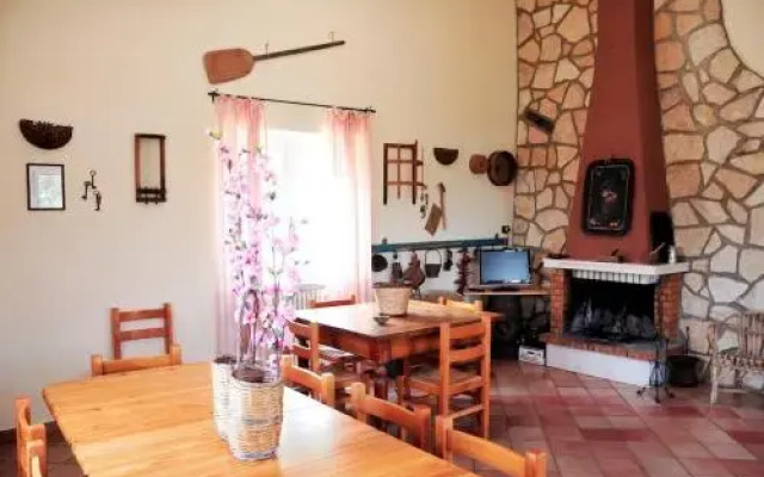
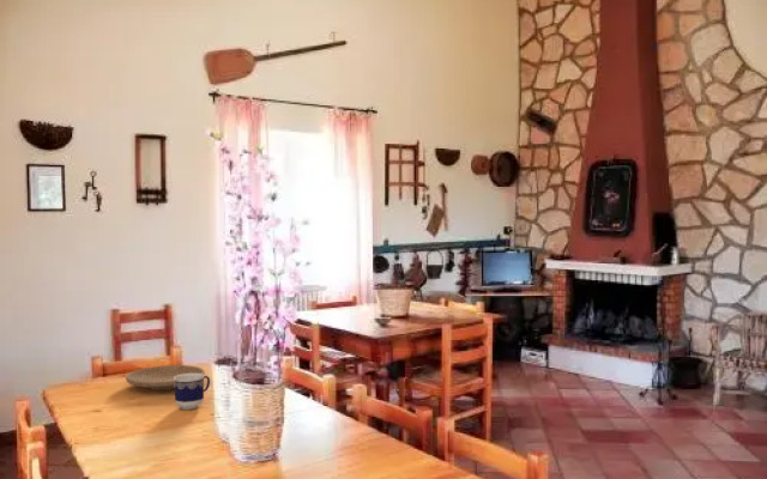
+ cup [174,374,211,411]
+ plate [125,364,206,392]
